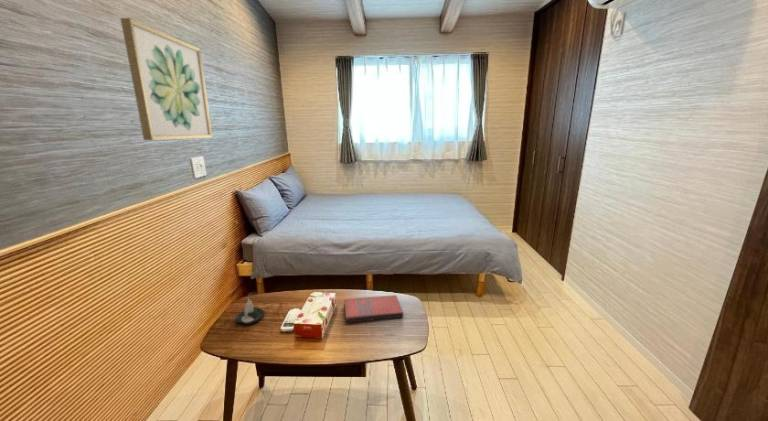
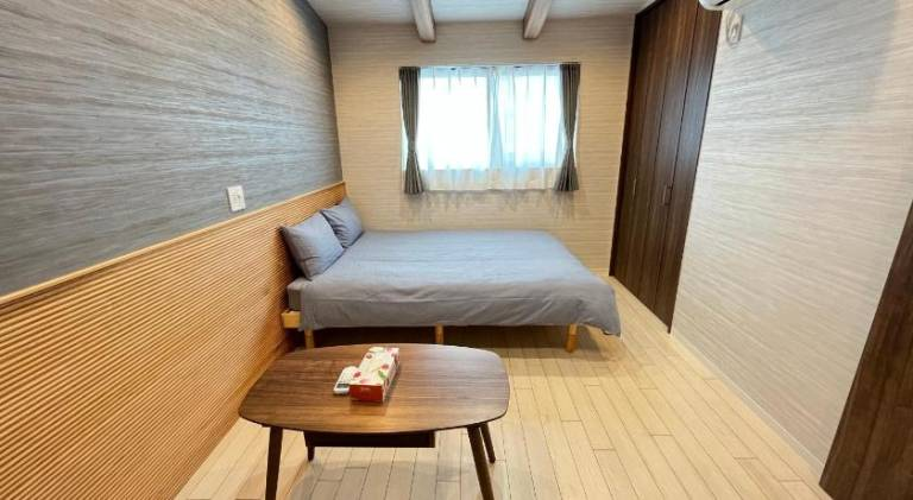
- wall art [119,17,214,141]
- paperback book [343,294,404,323]
- candle [234,297,266,325]
